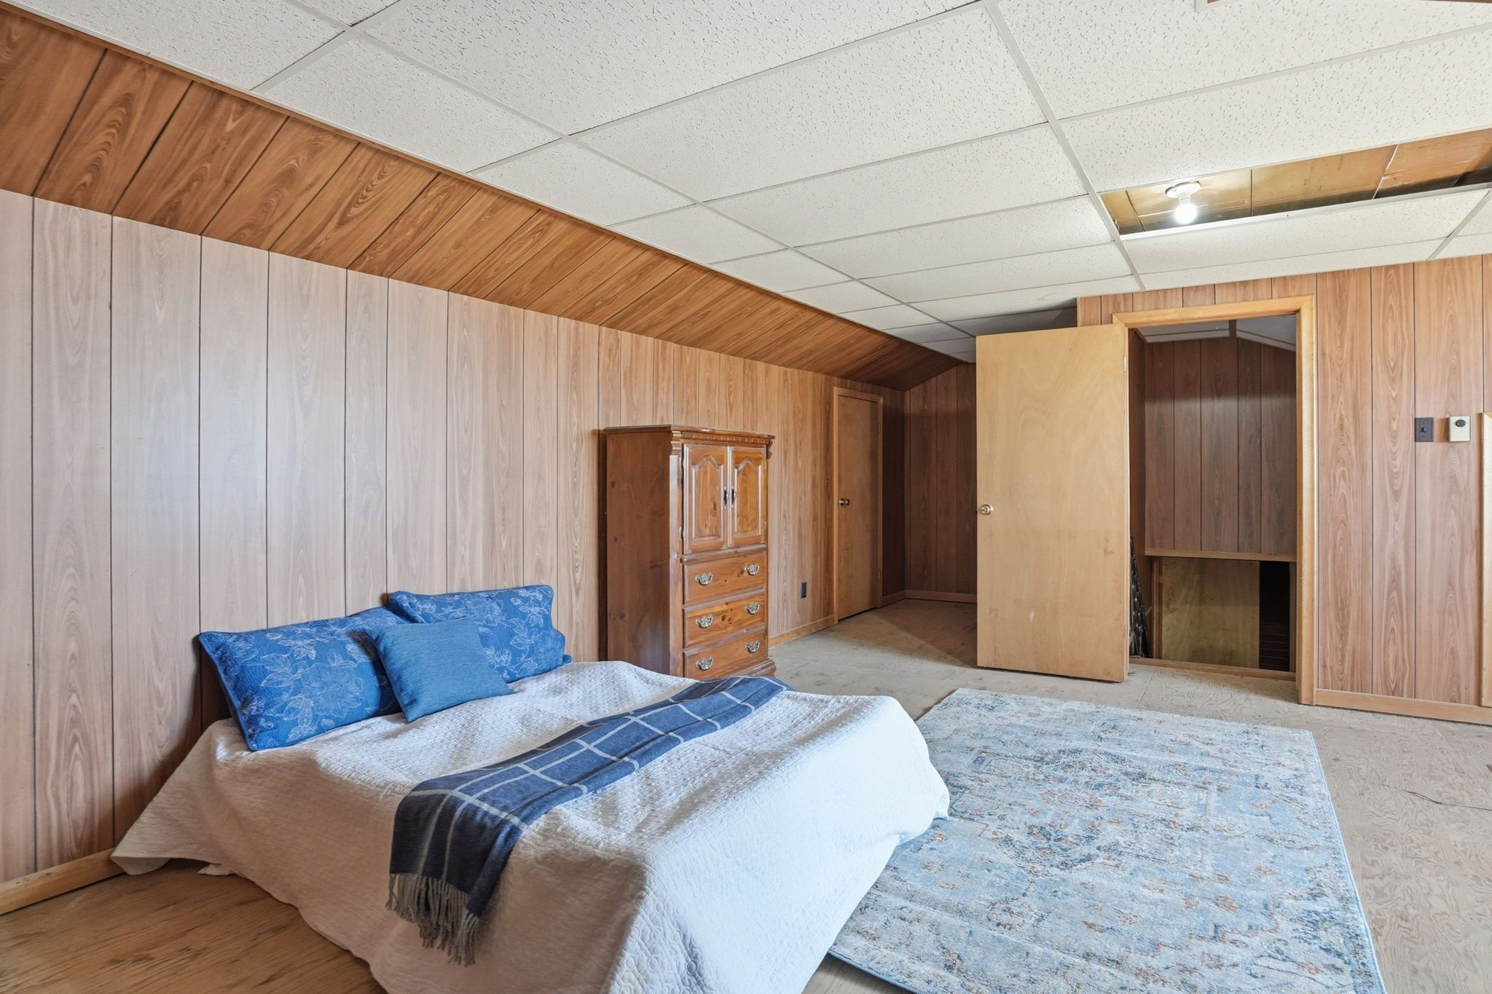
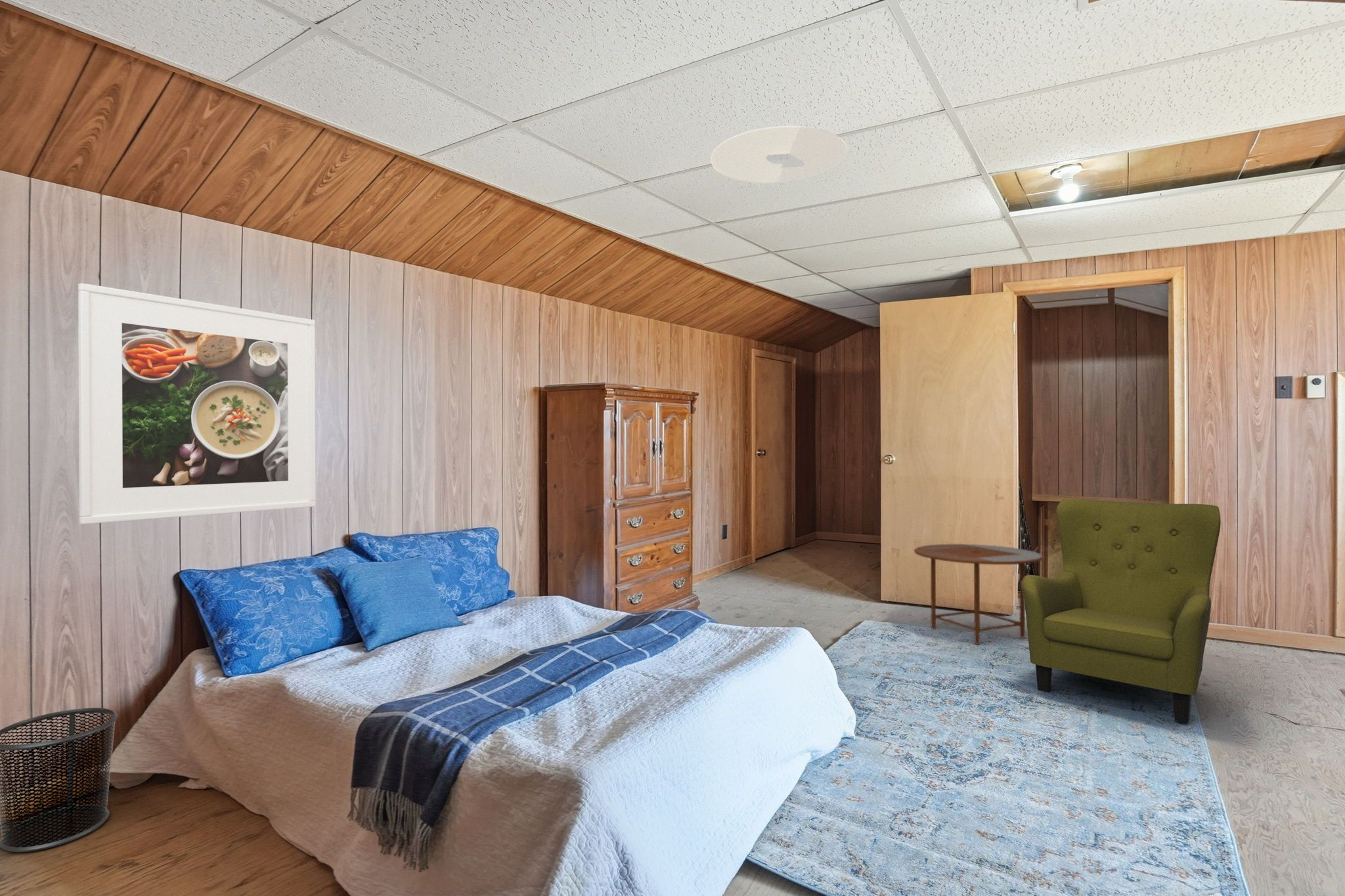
+ ceiling light [710,125,848,184]
+ side table [914,544,1044,645]
+ armchair [1021,498,1222,724]
+ waste bin [0,707,119,853]
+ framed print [77,282,317,525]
